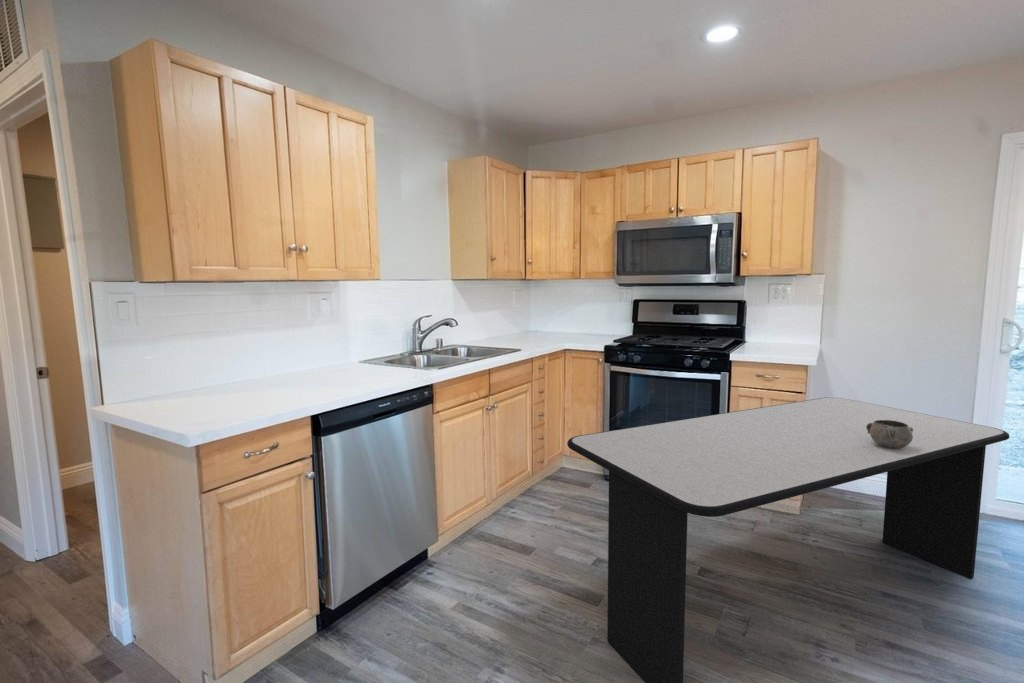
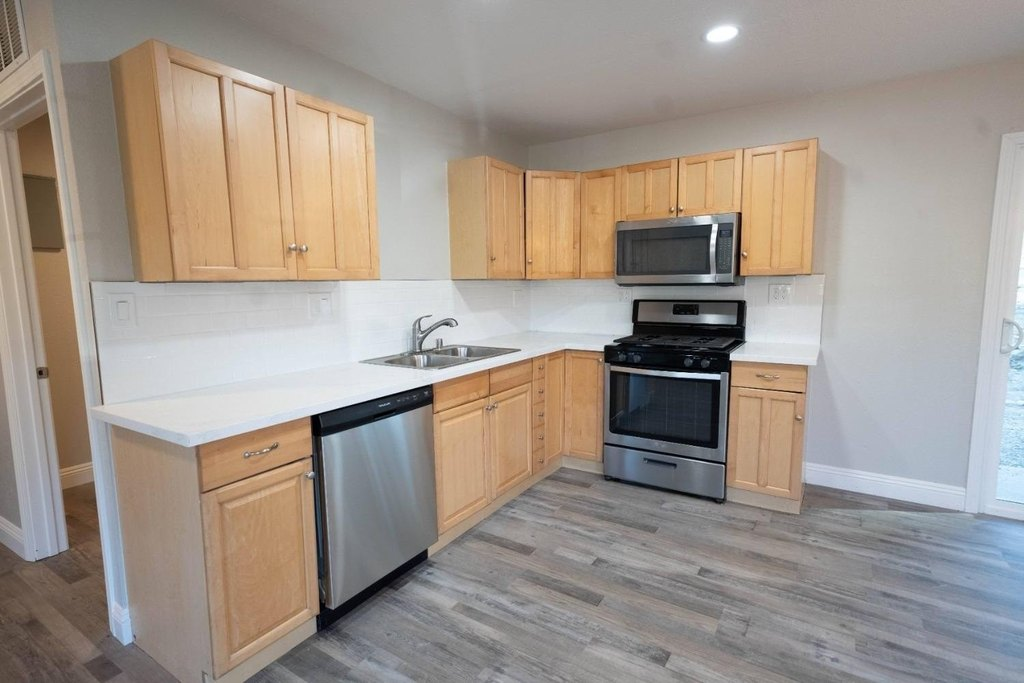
- dining table [566,397,1010,683]
- decorative bowl [866,420,913,448]
